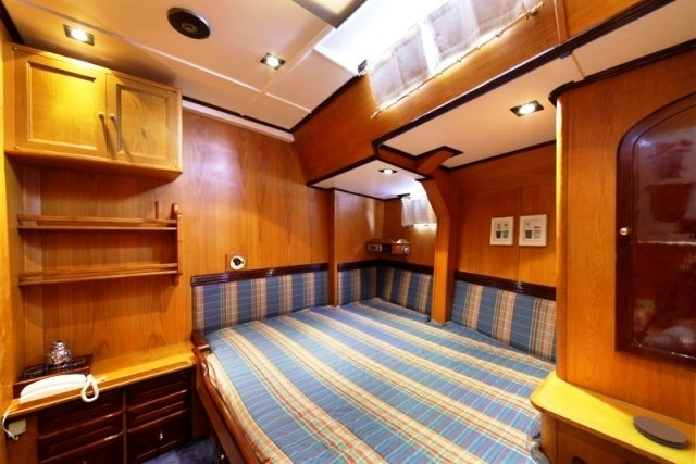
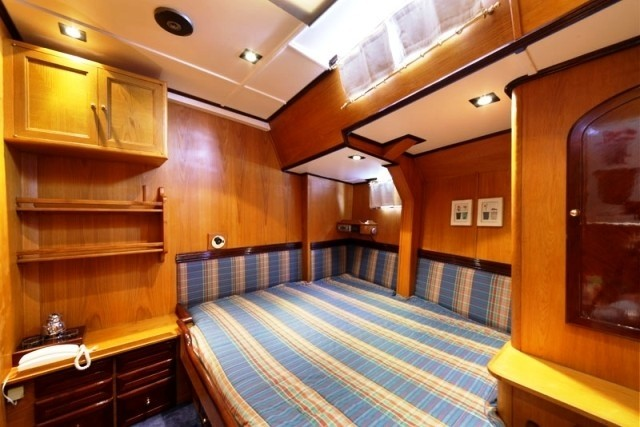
- coaster [632,415,687,449]
